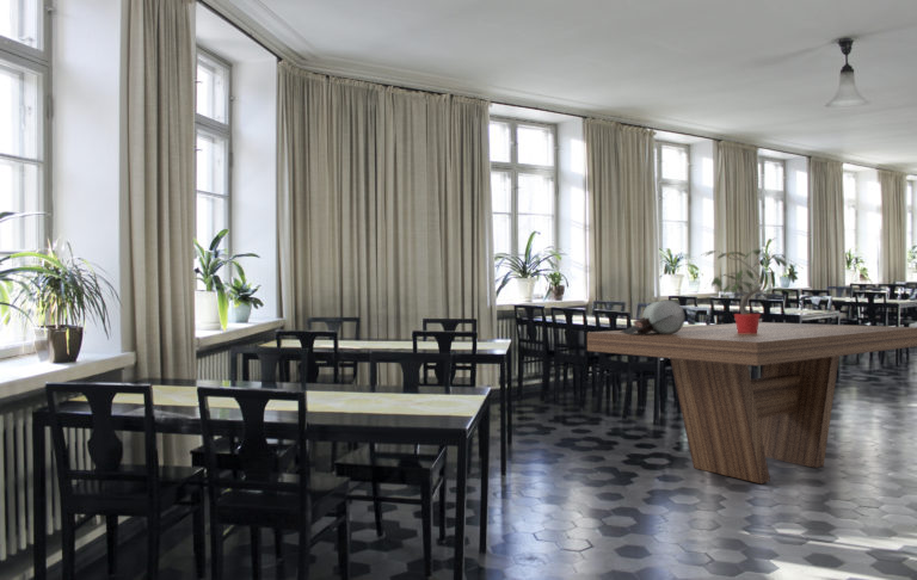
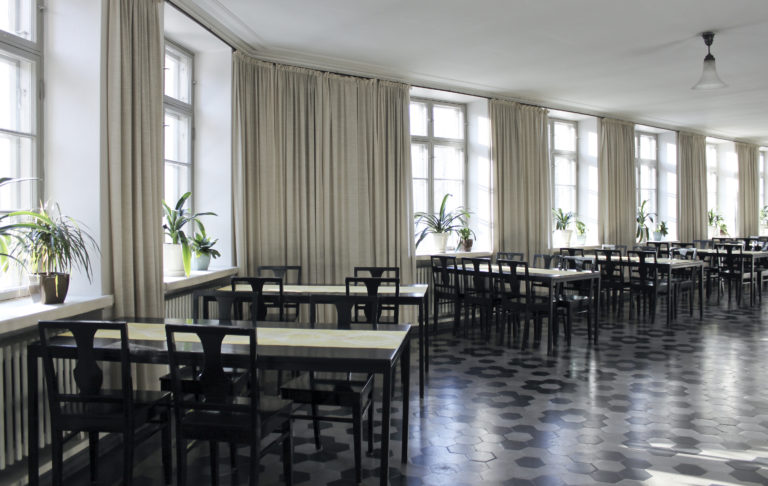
- dining table [586,321,917,485]
- potted plant [698,247,802,333]
- water jug [621,300,687,334]
